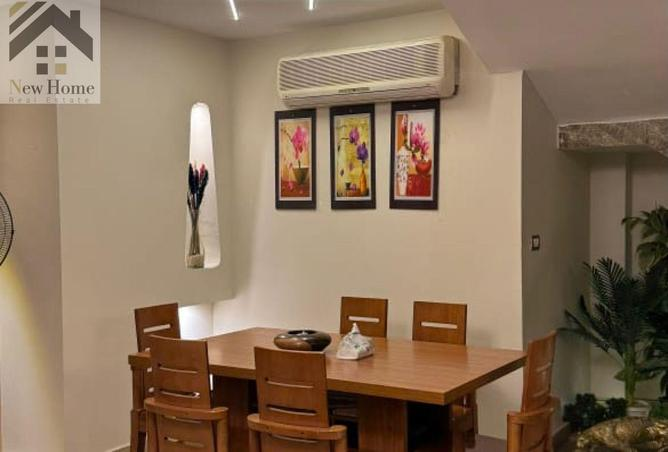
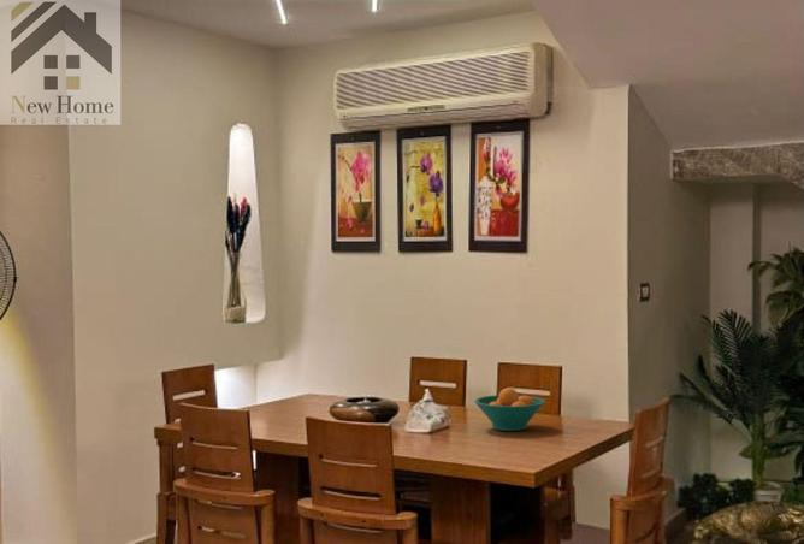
+ fruit bowl [473,386,546,432]
